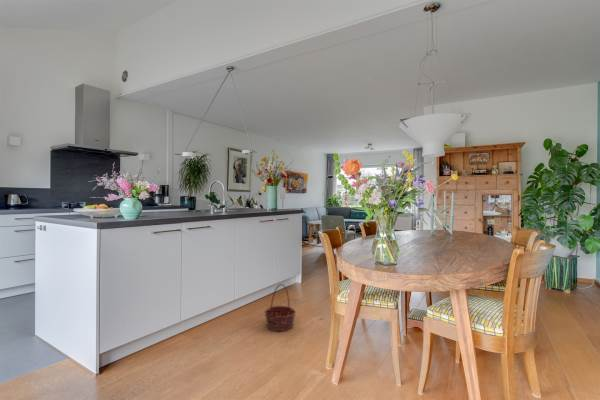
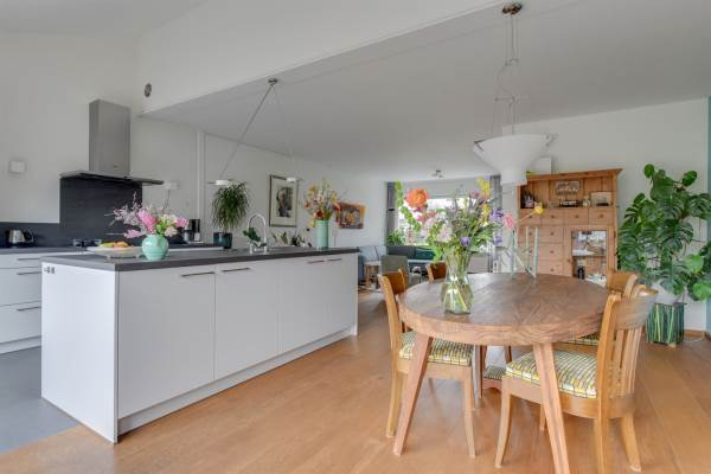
- basket [264,283,297,332]
